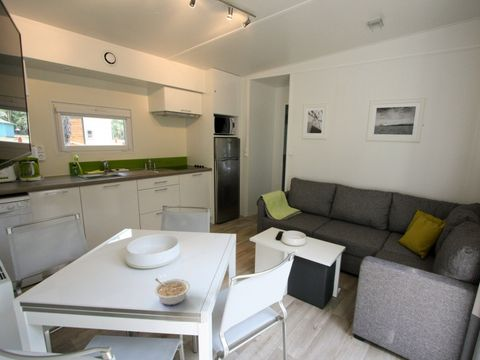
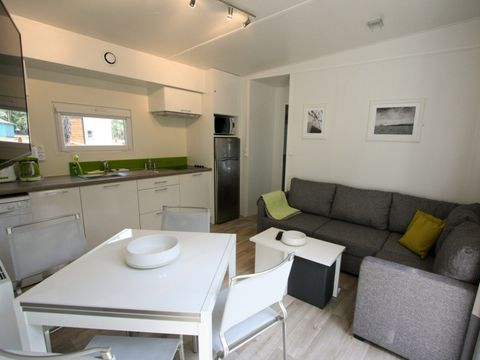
- legume [153,277,191,306]
